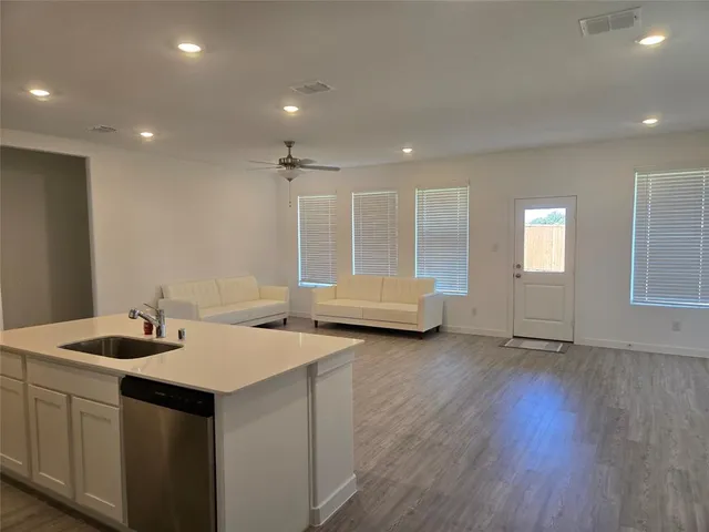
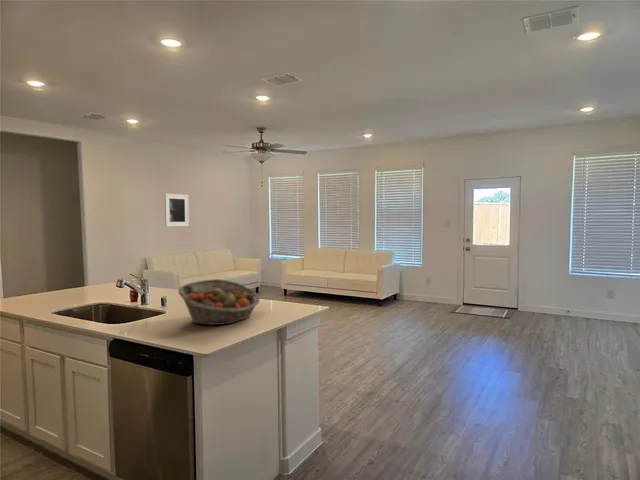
+ fruit basket [177,278,261,326]
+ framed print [164,193,190,227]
